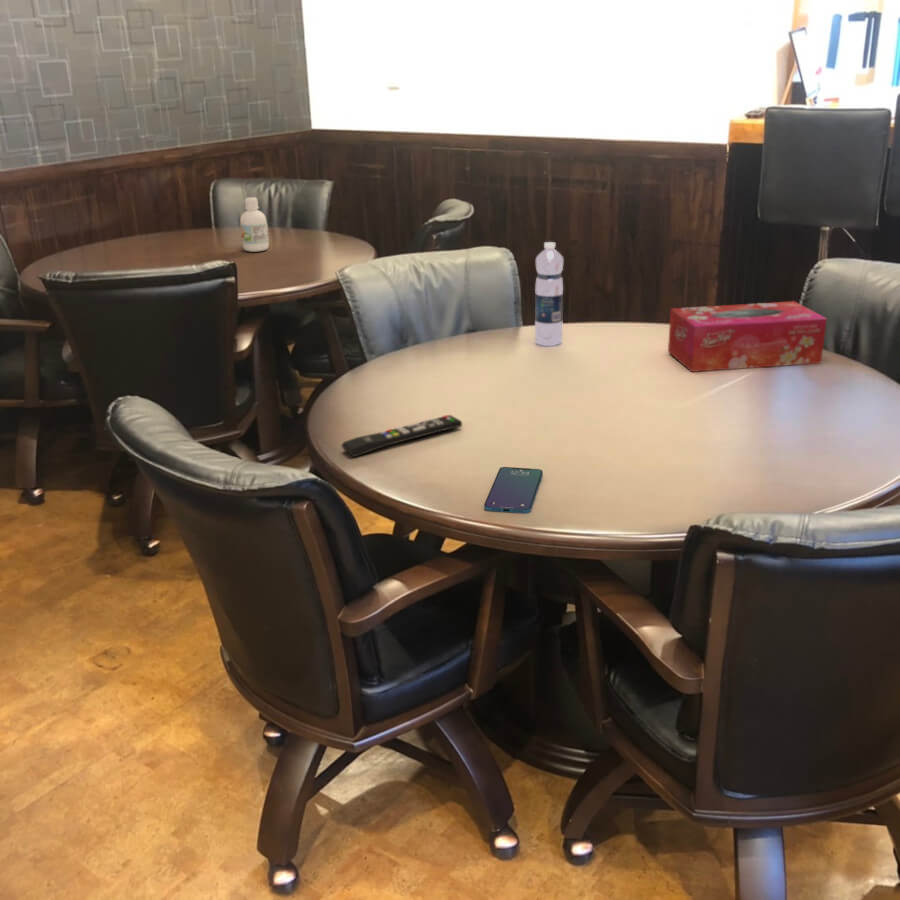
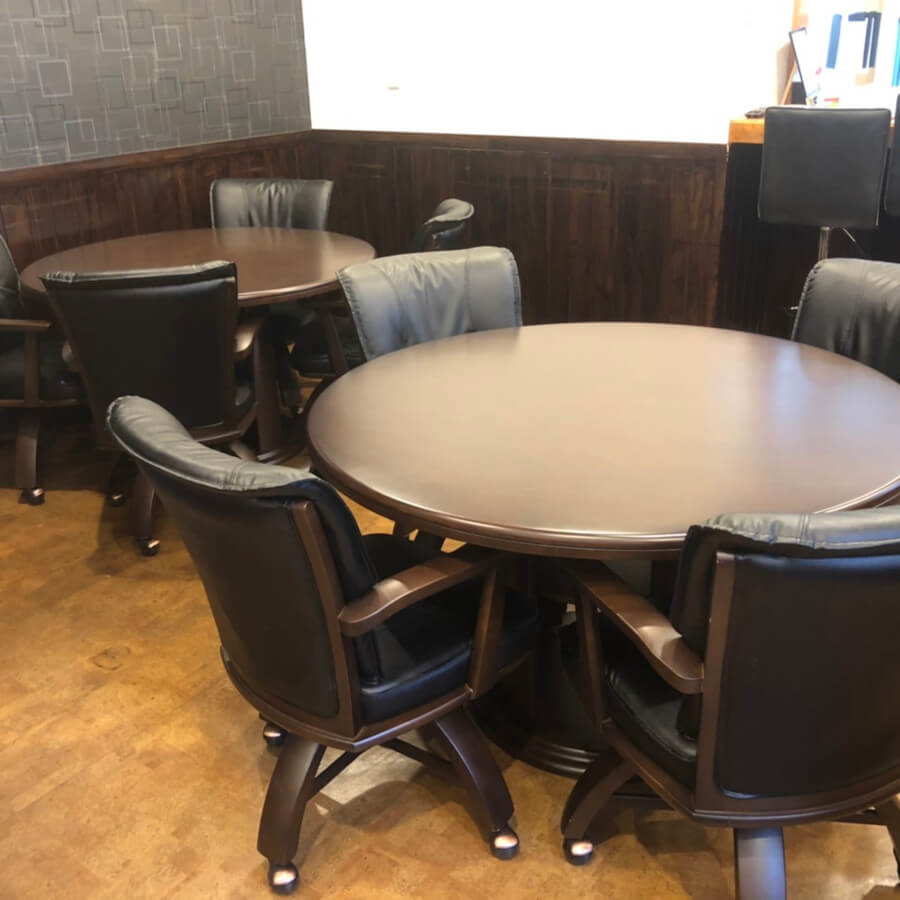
- tissue box [667,300,828,373]
- smartphone [483,466,544,514]
- water bottle [534,241,564,347]
- remote control [340,414,463,458]
- bottle [239,196,270,253]
